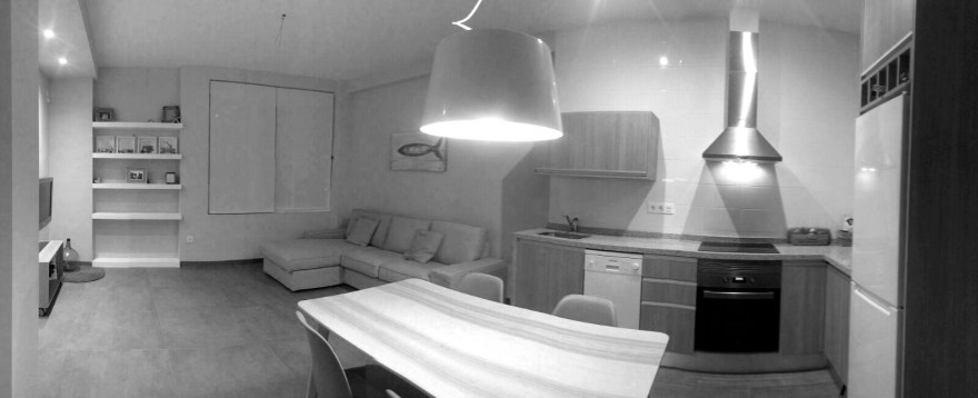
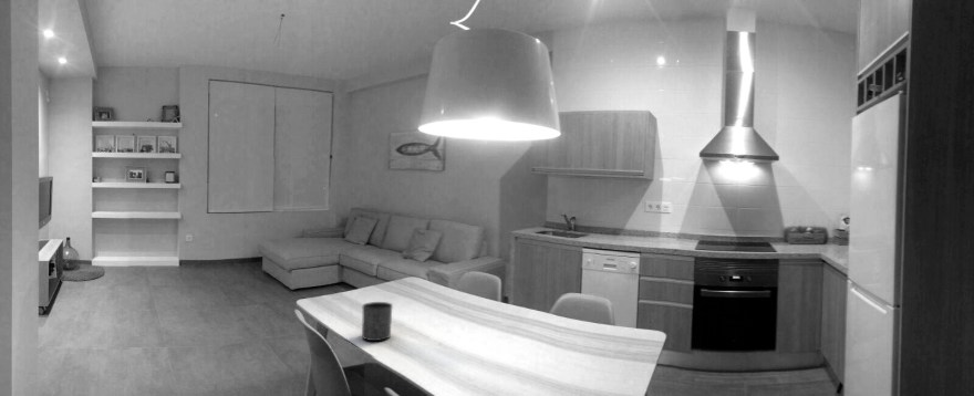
+ cup [361,301,394,342]
